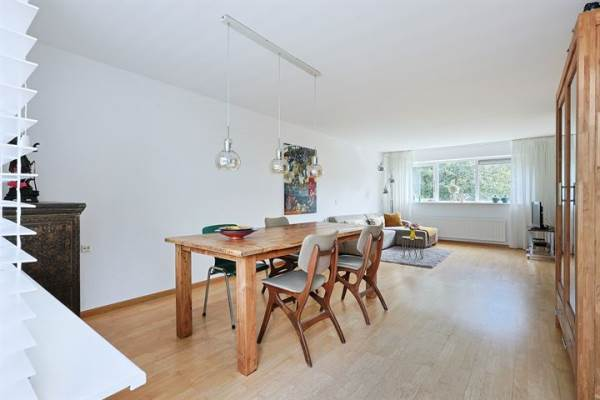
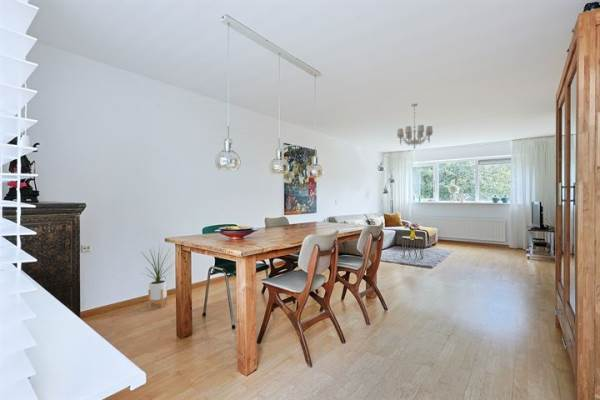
+ house plant [140,245,175,309]
+ chandelier [396,103,434,150]
